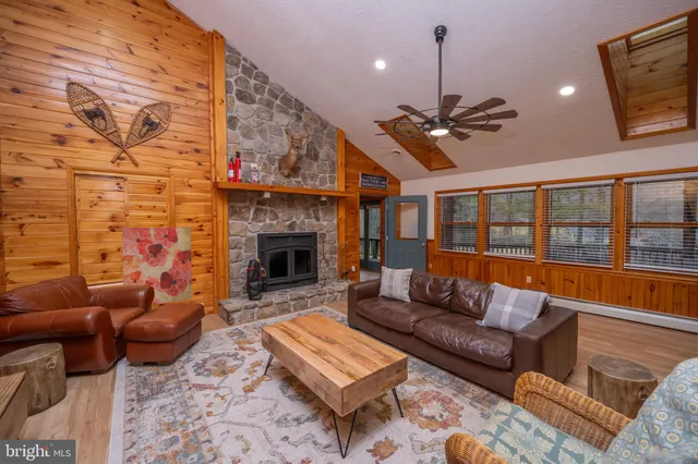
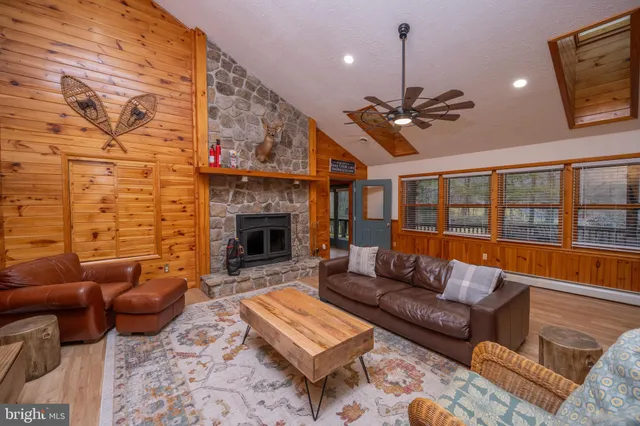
- wall art [121,227,193,306]
